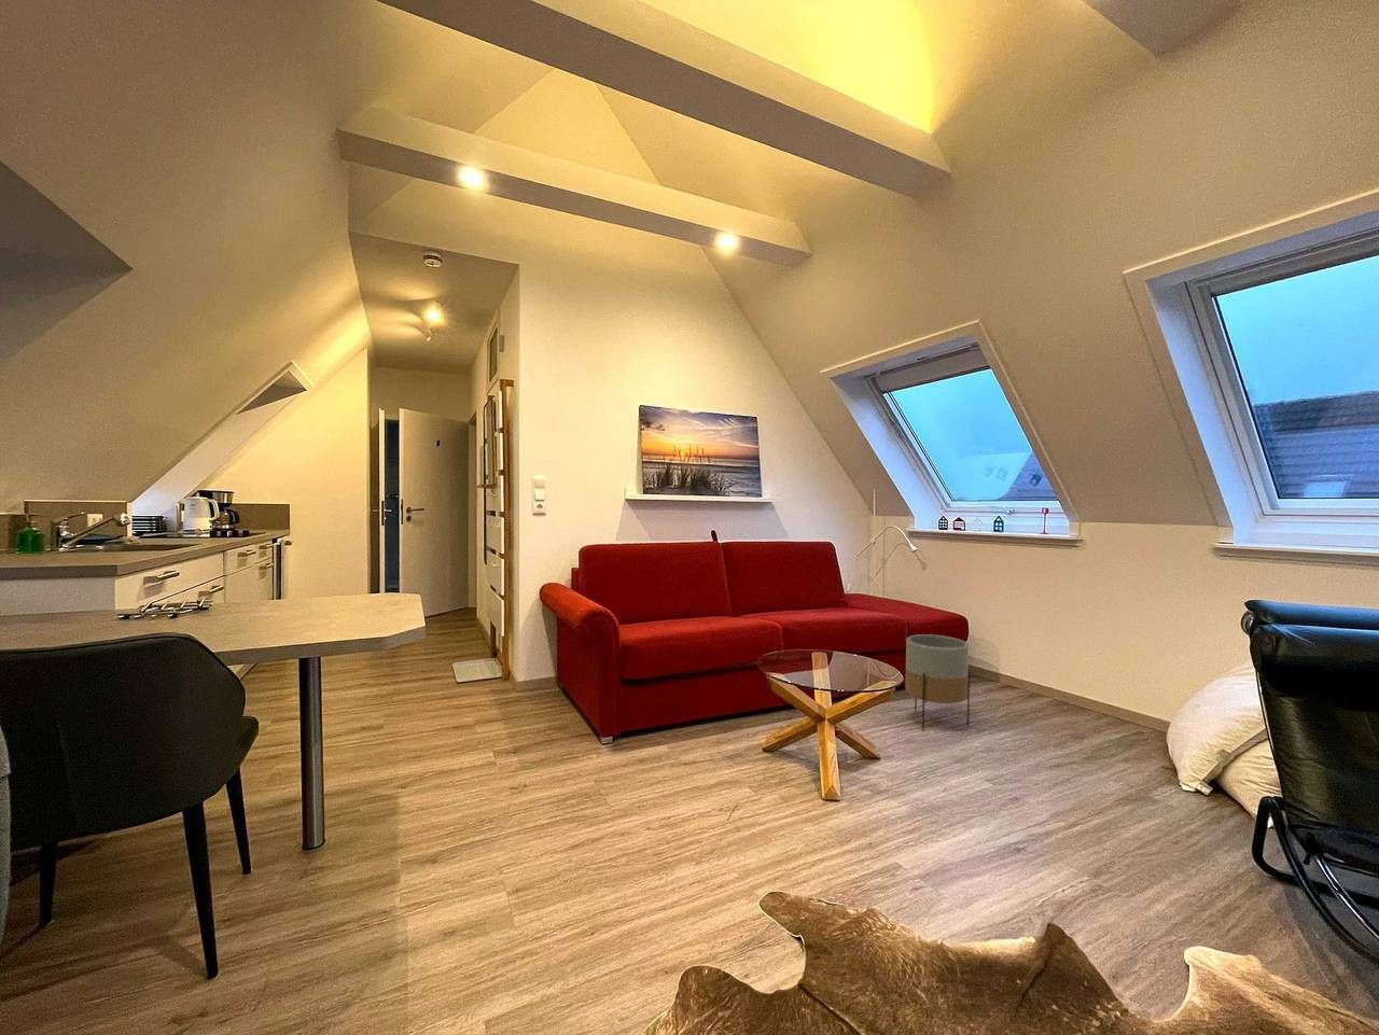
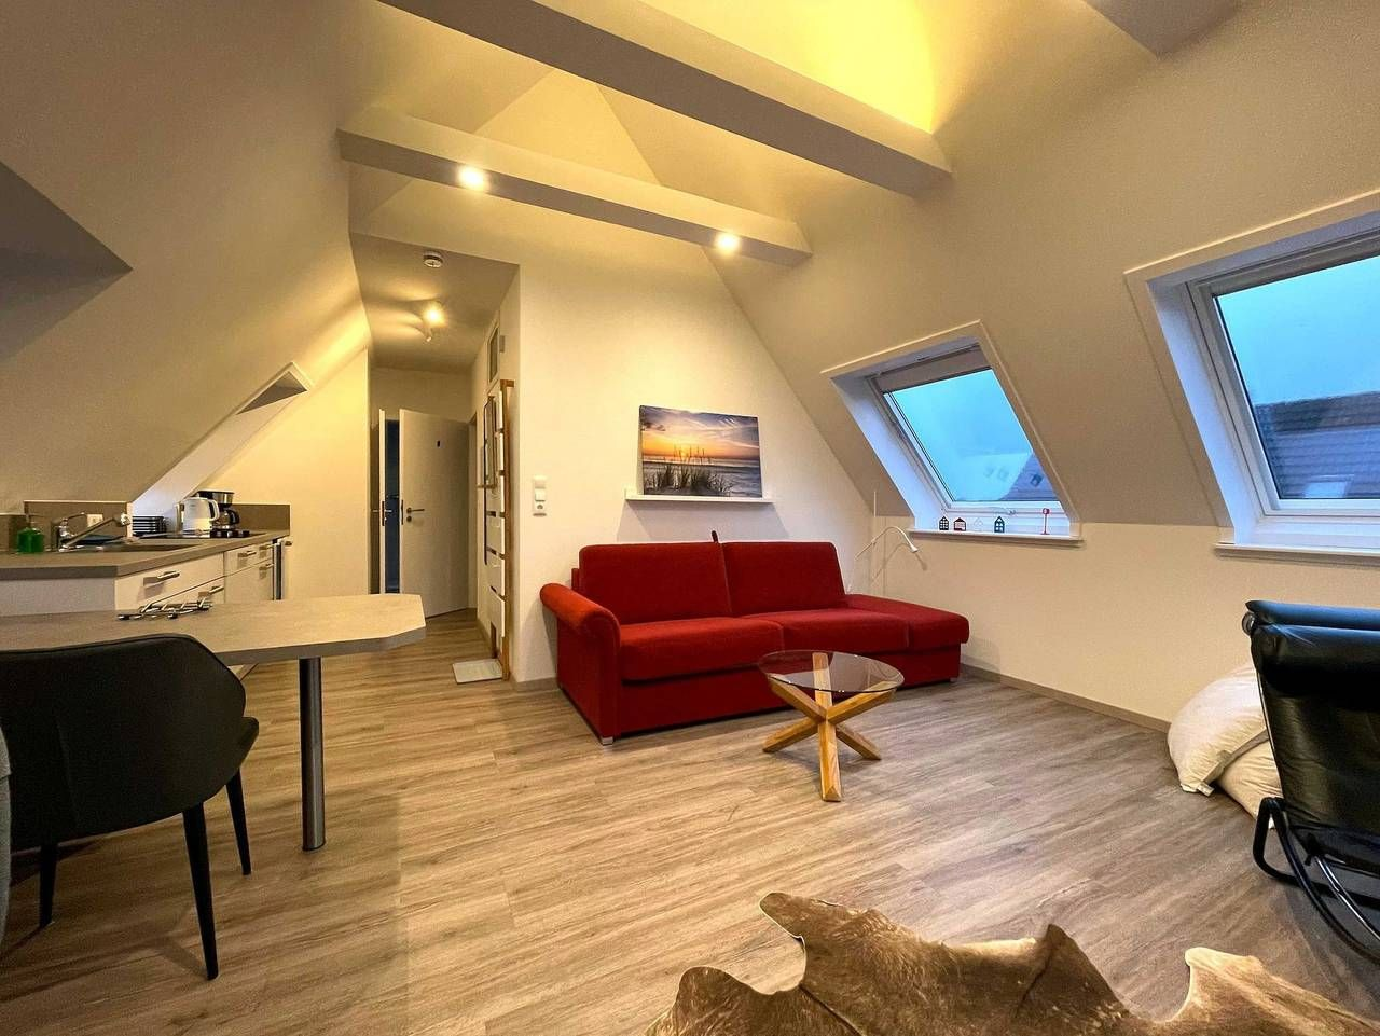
- planter [904,633,971,732]
